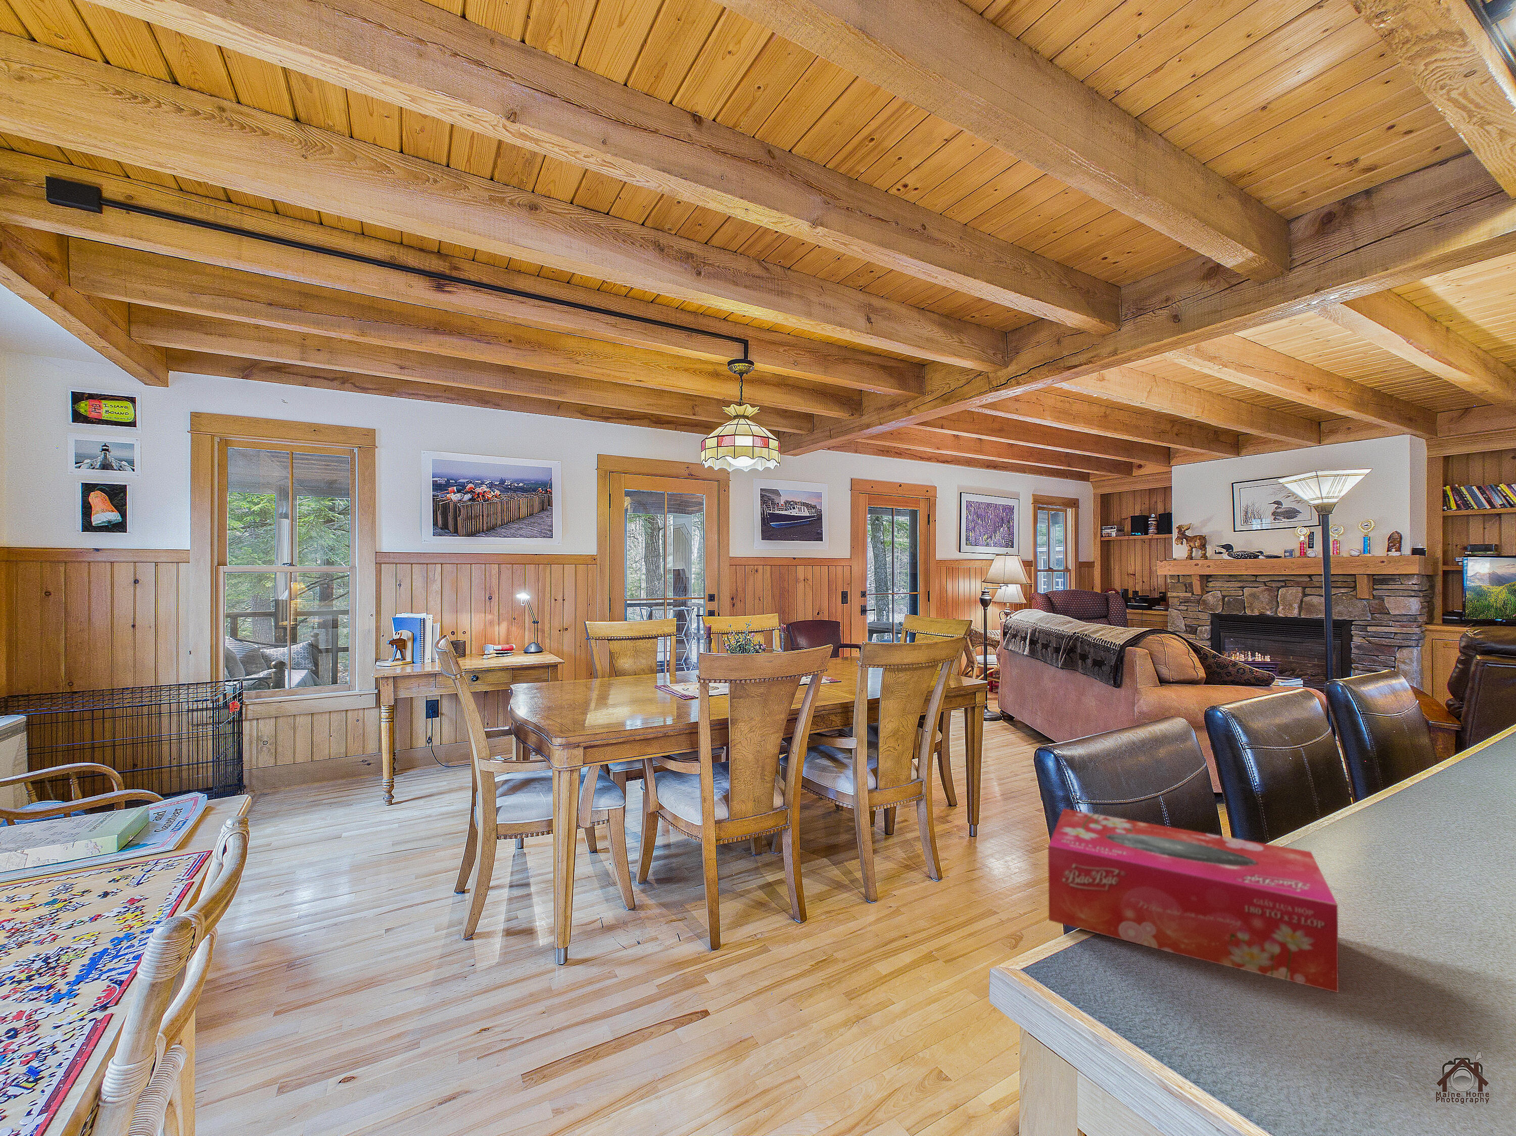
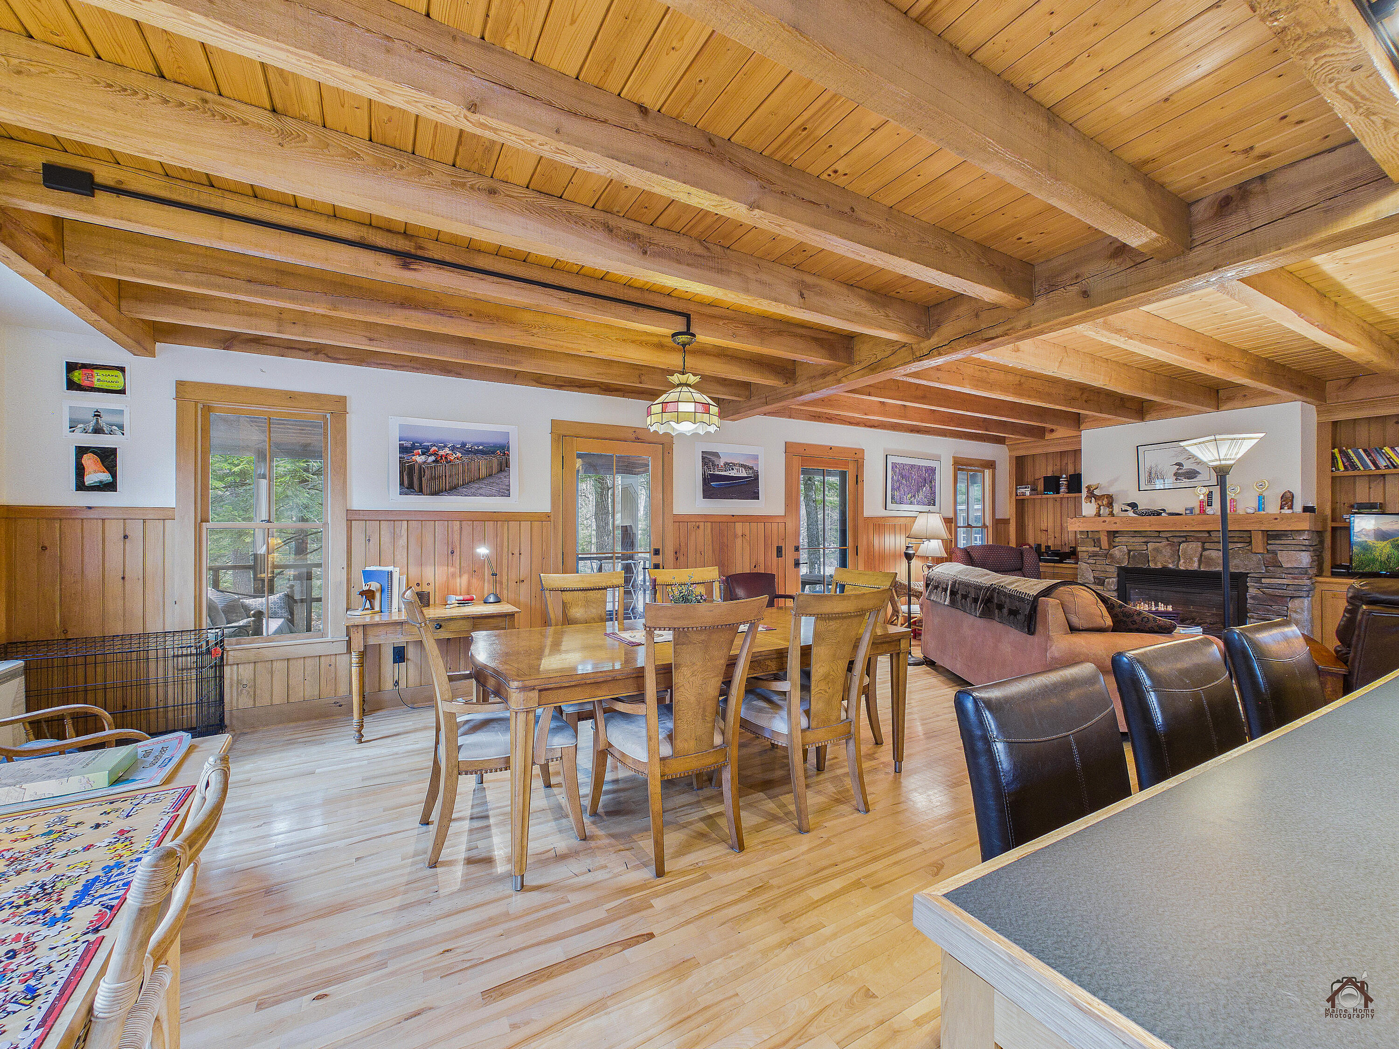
- tissue box [1048,808,1339,993]
